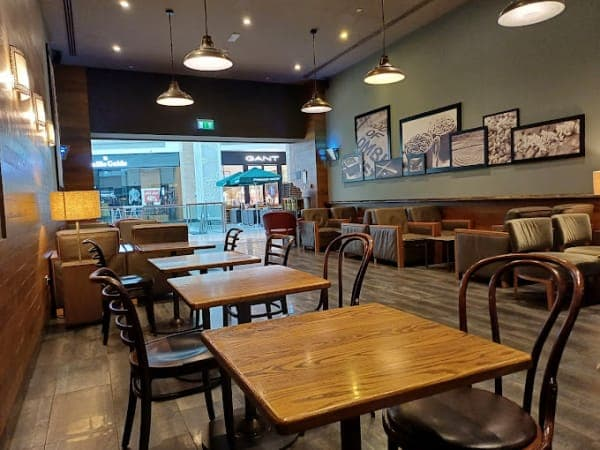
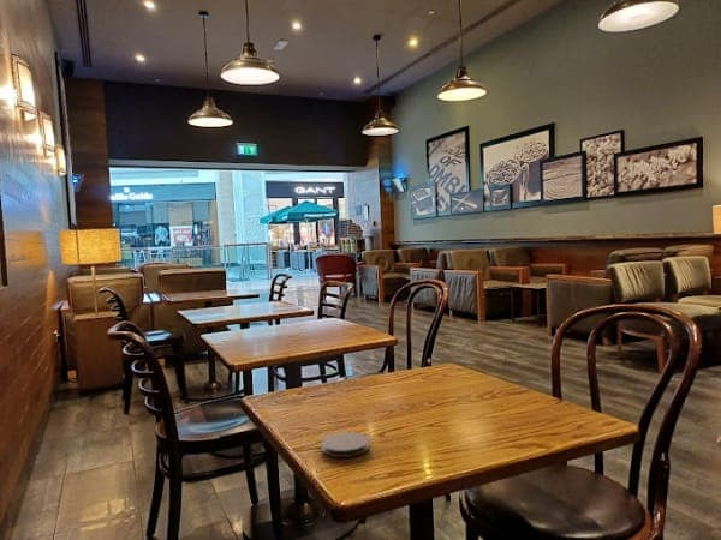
+ coaster [320,431,370,458]
